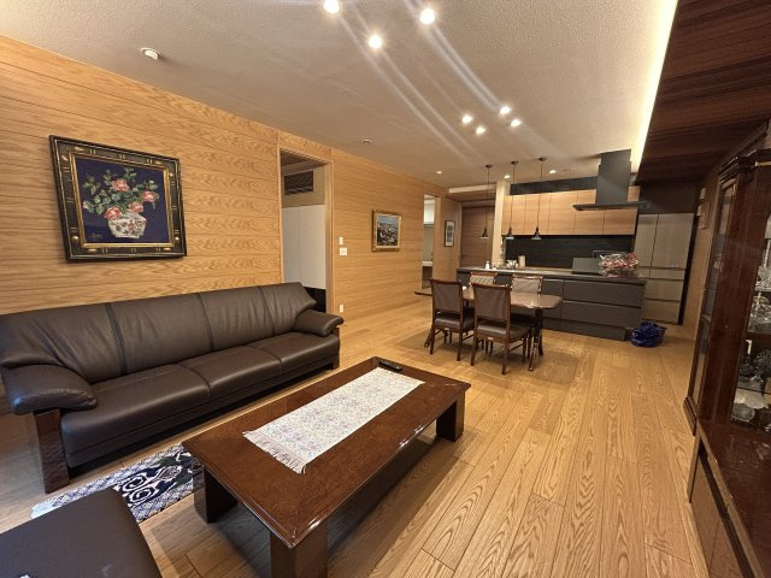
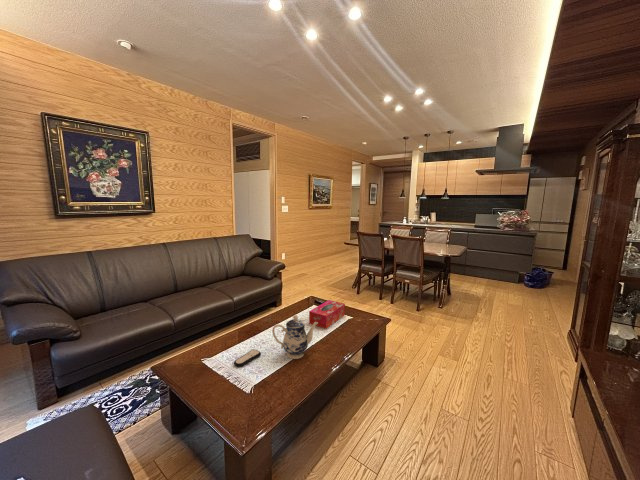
+ remote control [233,348,262,368]
+ tissue box [308,299,346,330]
+ teapot [271,314,318,360]
